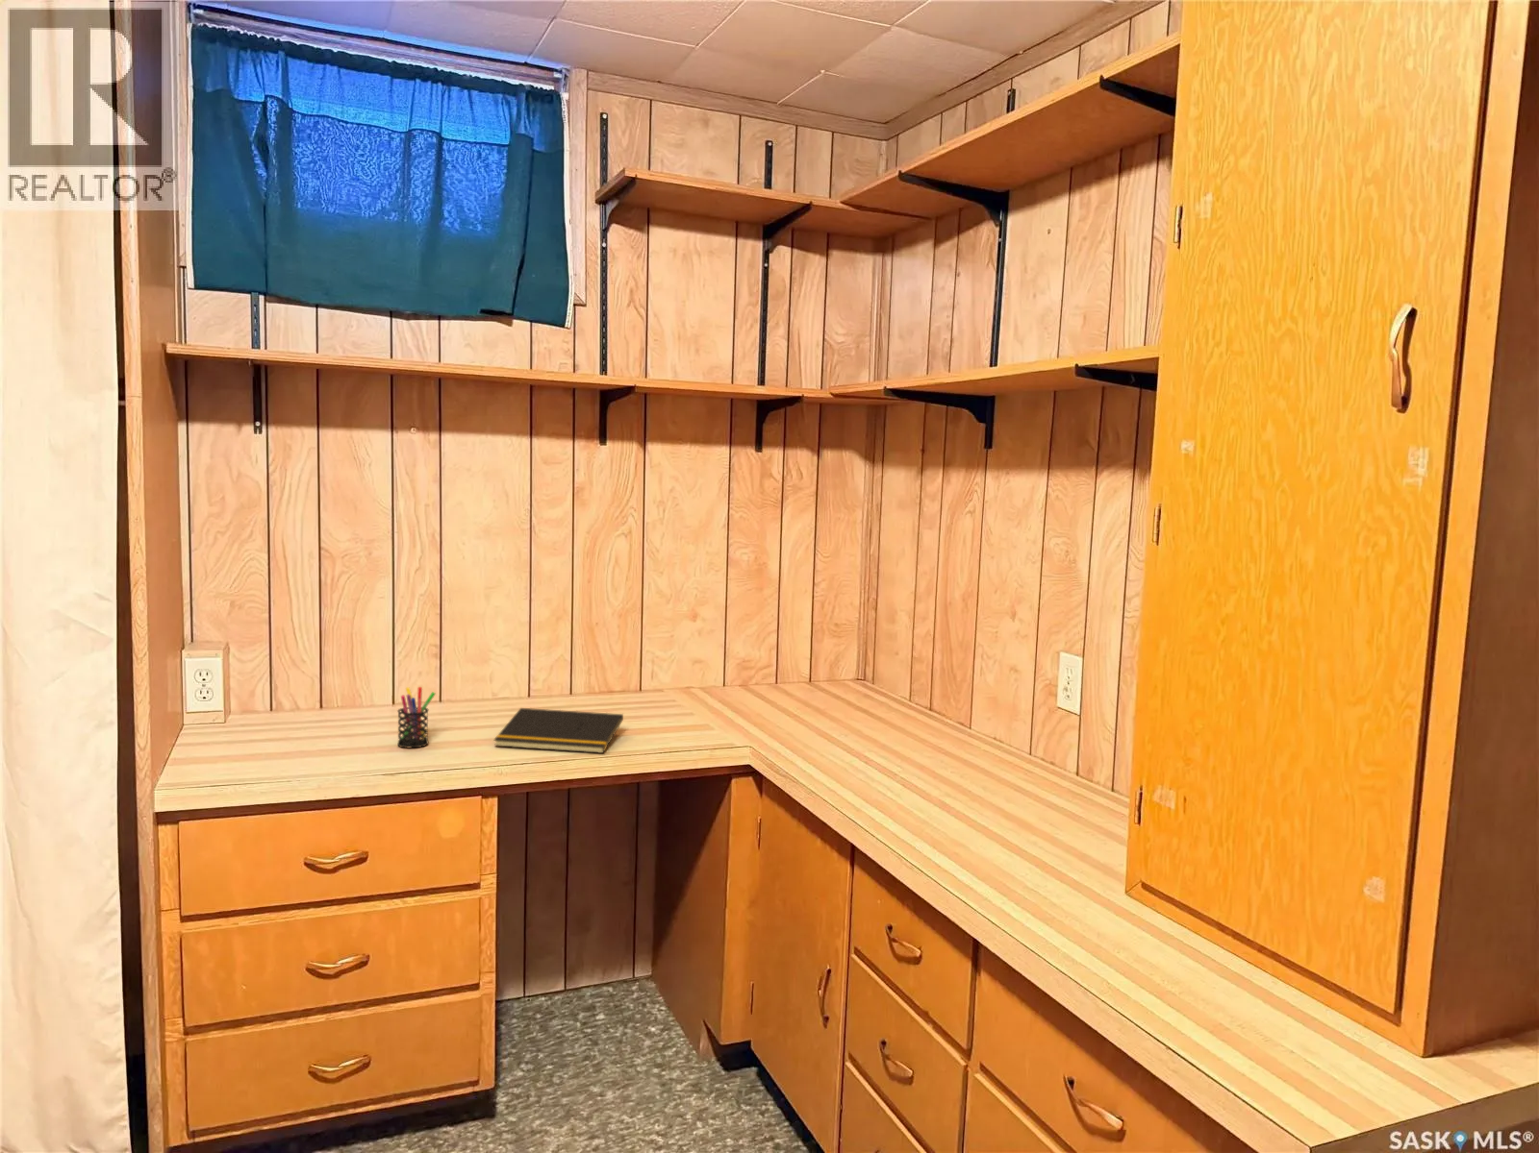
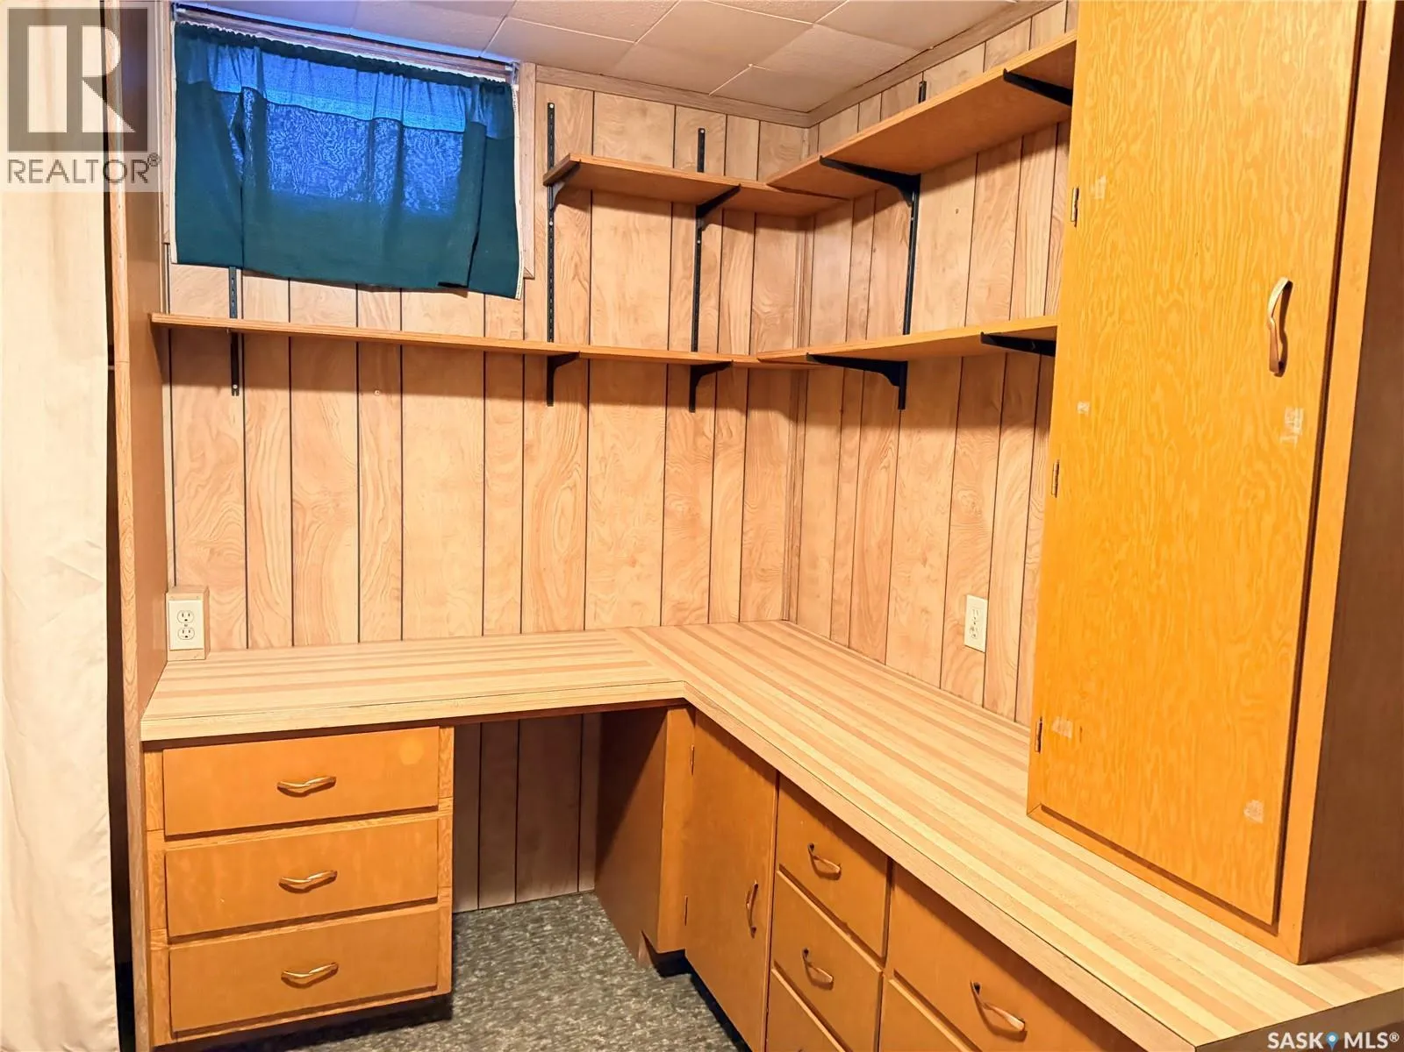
- pen holder [396,686,436,748]
- notepad [493,707,624,755]
